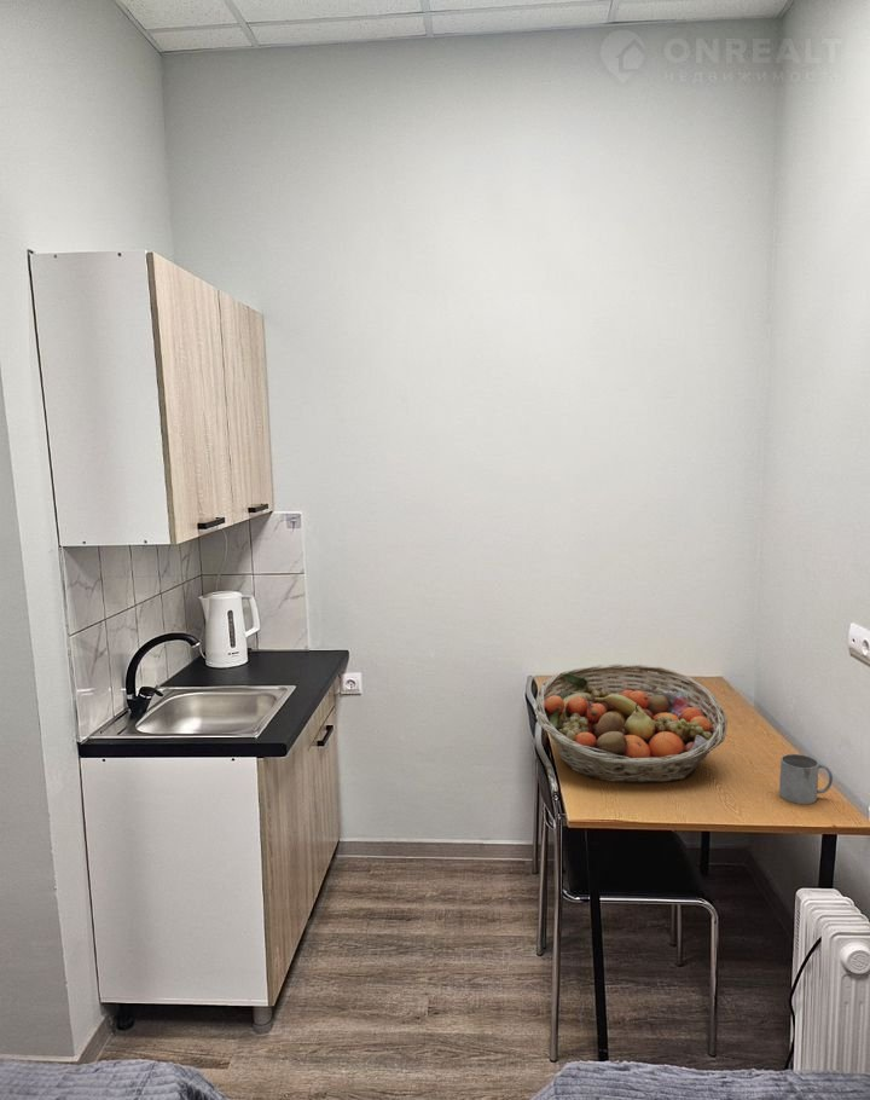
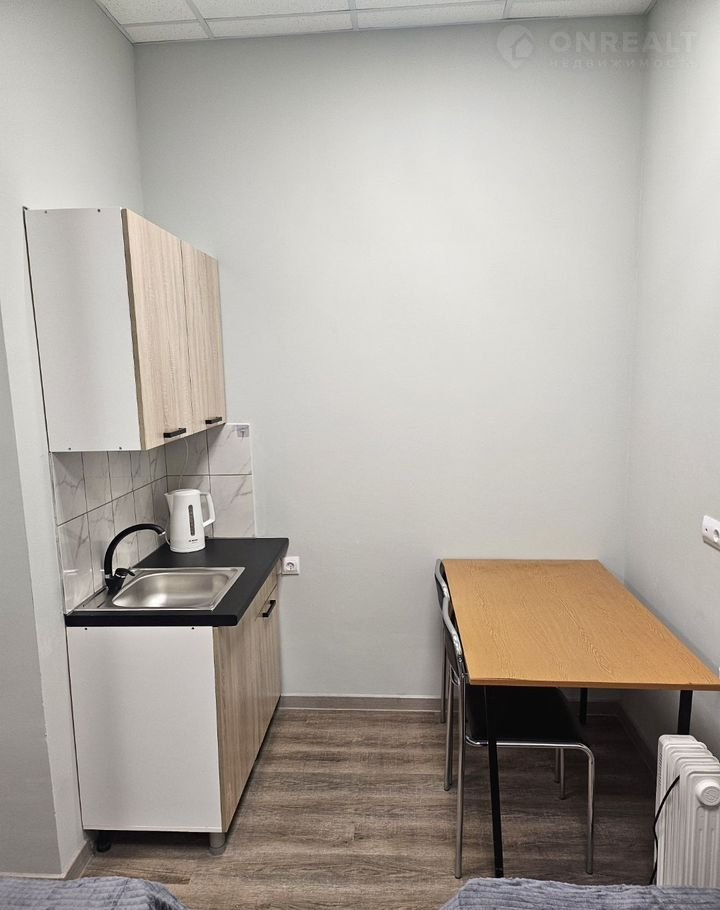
- mug [778,753,834,805]
- fruit basket [534,662,729,785]
